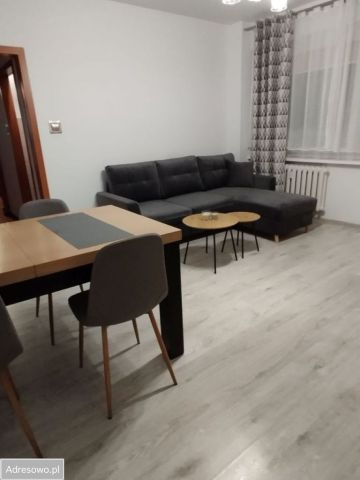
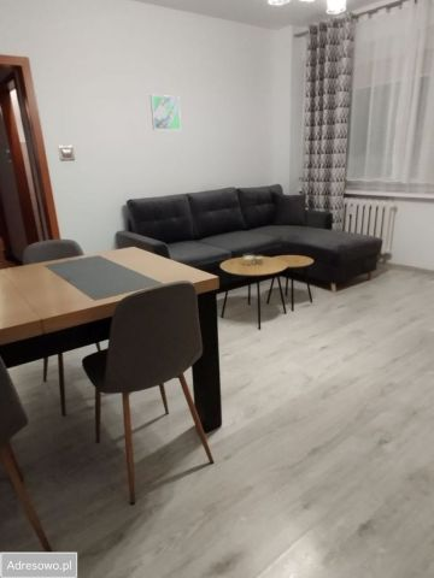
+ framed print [149,94,182,131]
